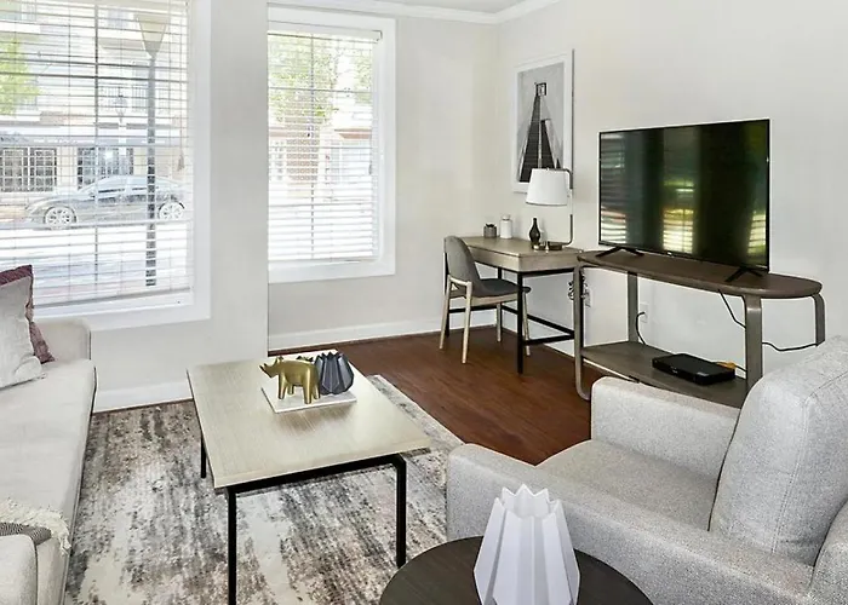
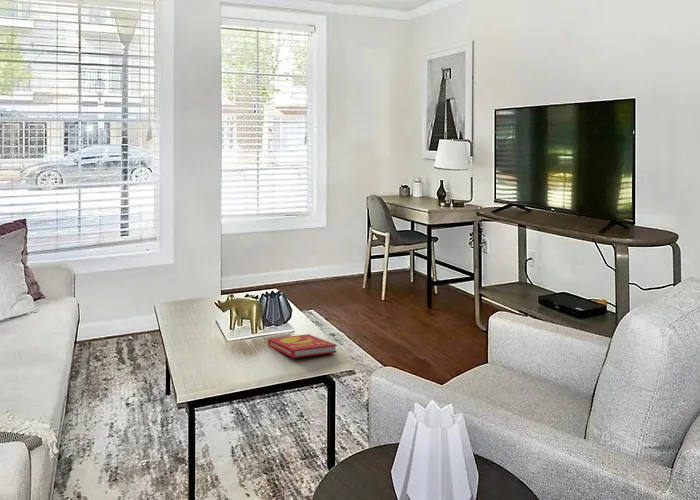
+ book [267,333,337,359]
